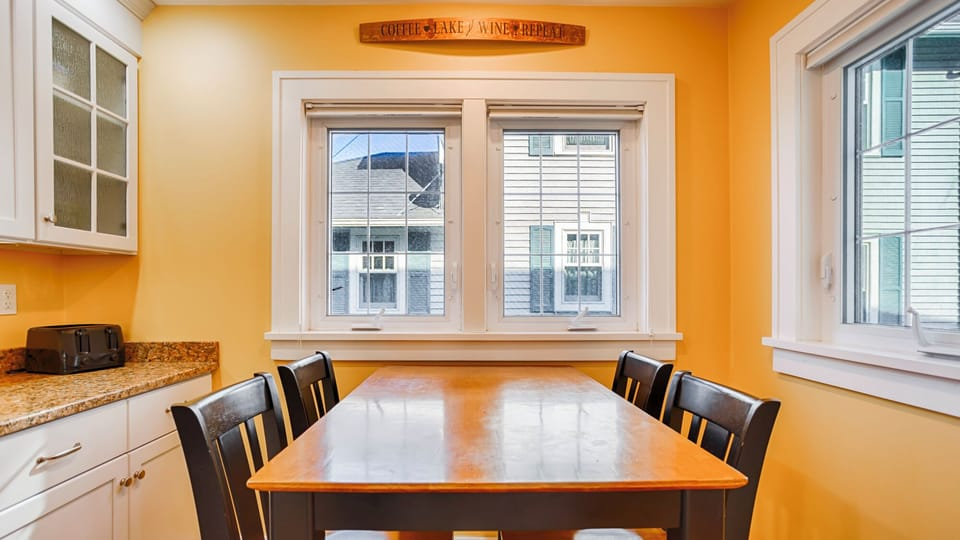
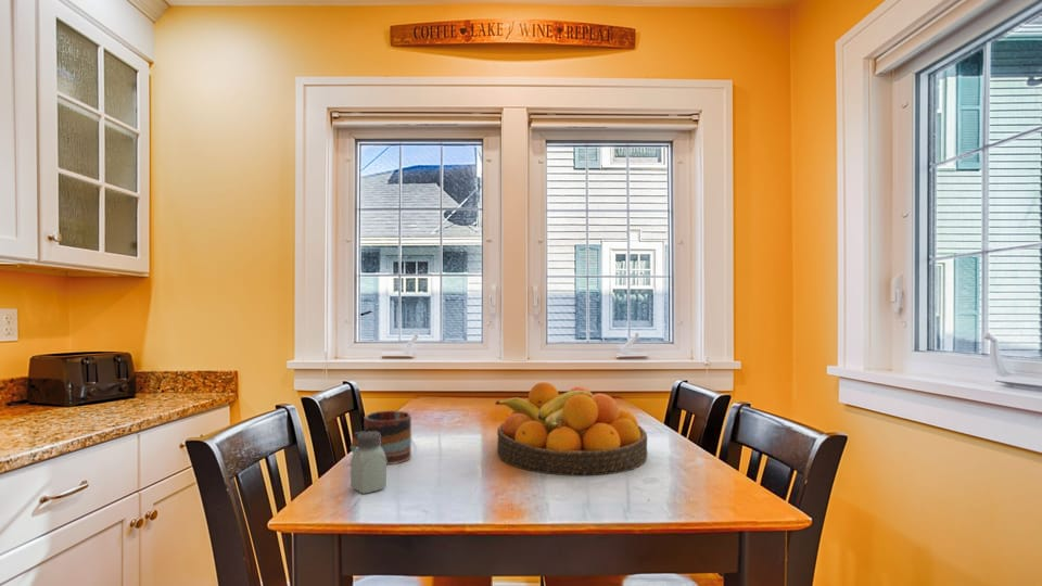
+ saltshaker [350,432,387,495]
+ mug [350,409,412,466]
+ fruit bowl [494,381,648,476]
